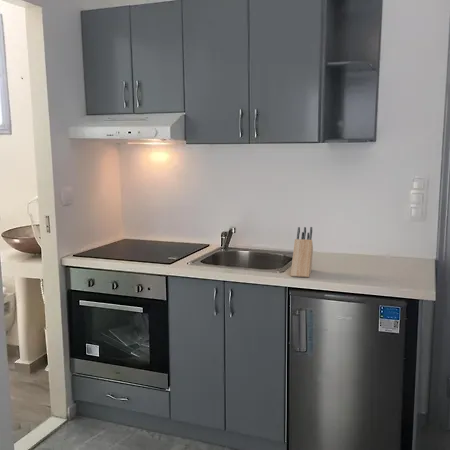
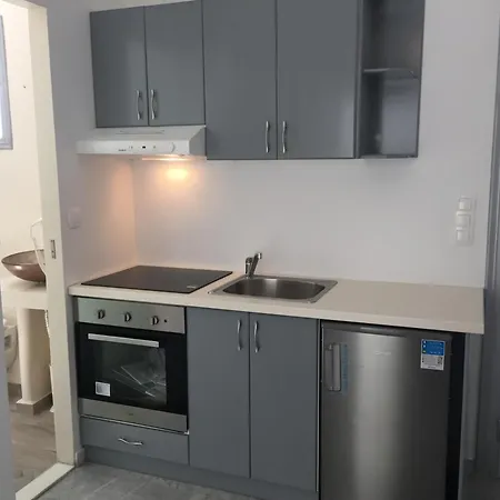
- knife block [290,226,314,278]
